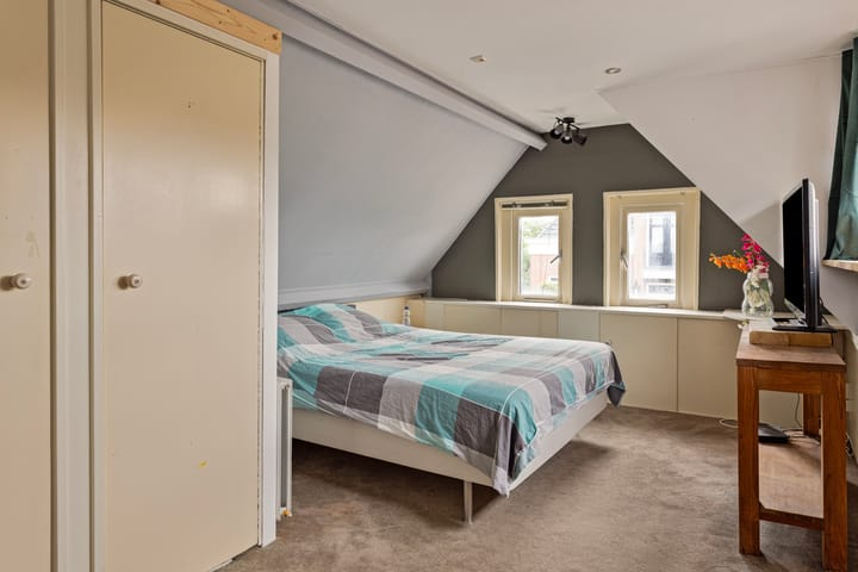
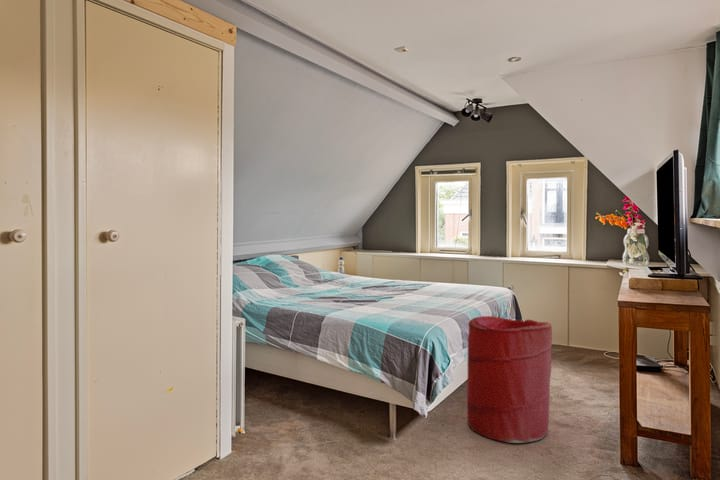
+ laundry hamper [466,315,553,444]
